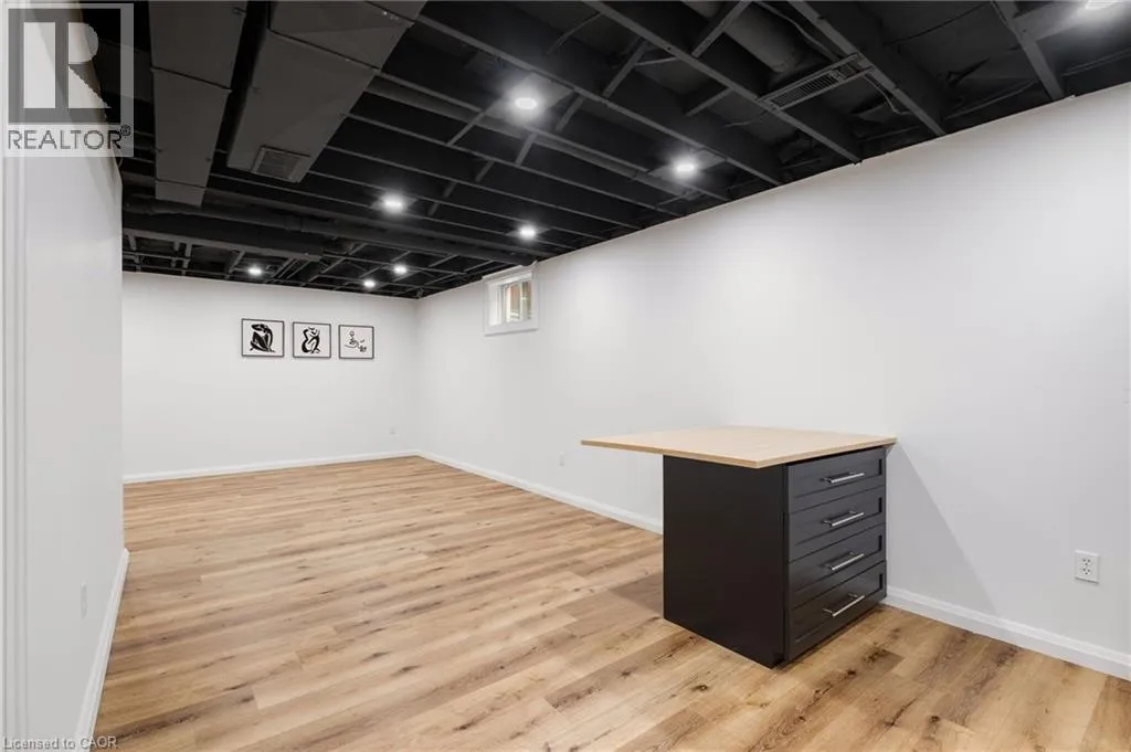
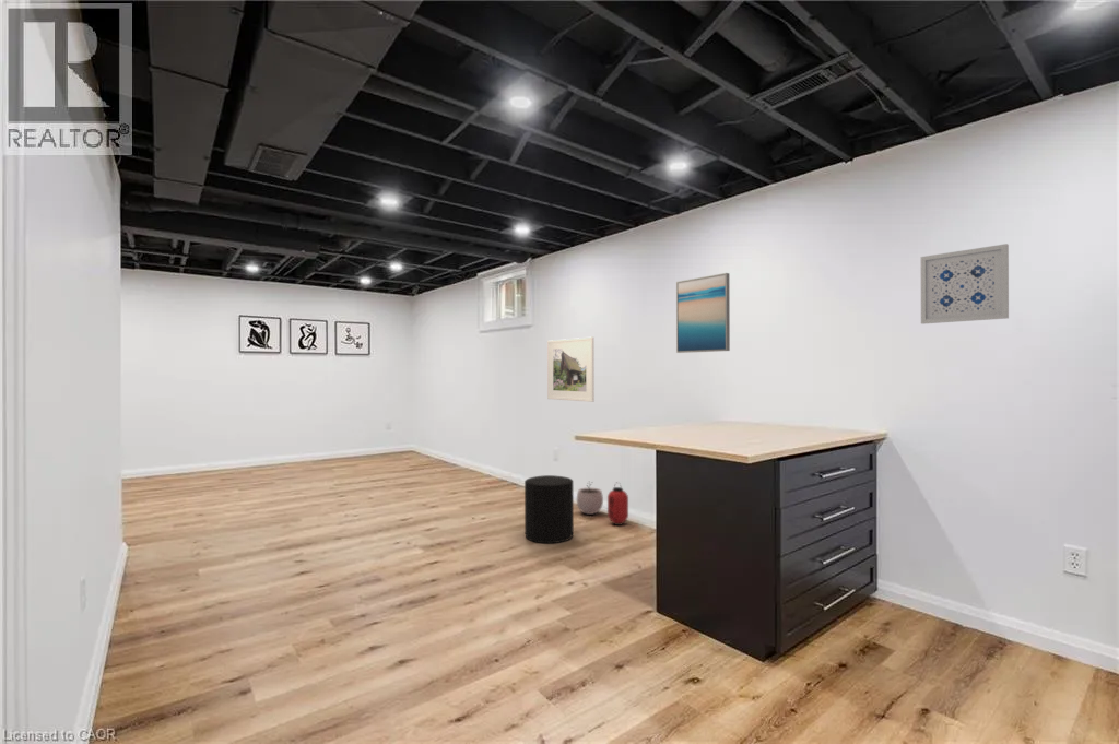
+ wall art [675,272,731,354]
+ plant pot [576,480,604,516]
+ lantern [606,481,629,527]
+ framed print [546,335,596,403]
+ stool [523,474,575,544]
+ wall art [920,243,1010,326]
